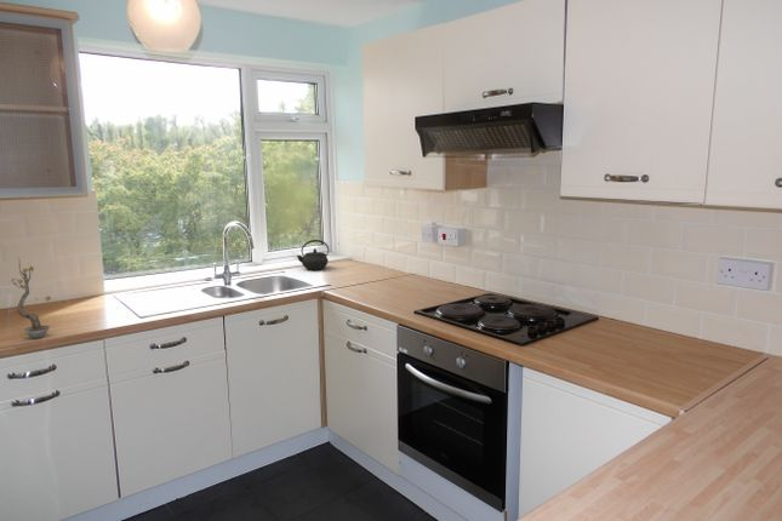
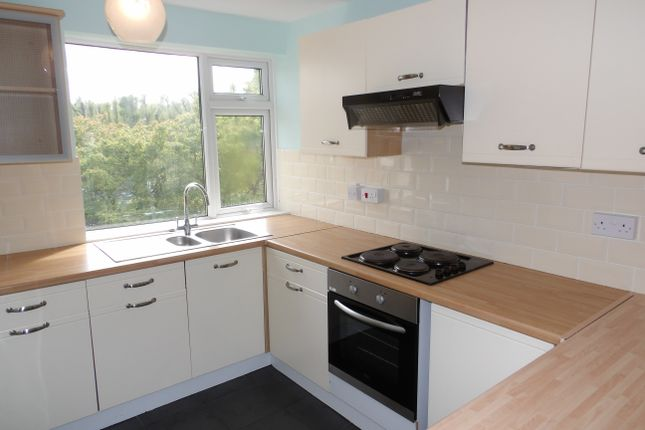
- kettle [296,239,330,271]
- plant [11,257,52,339]
